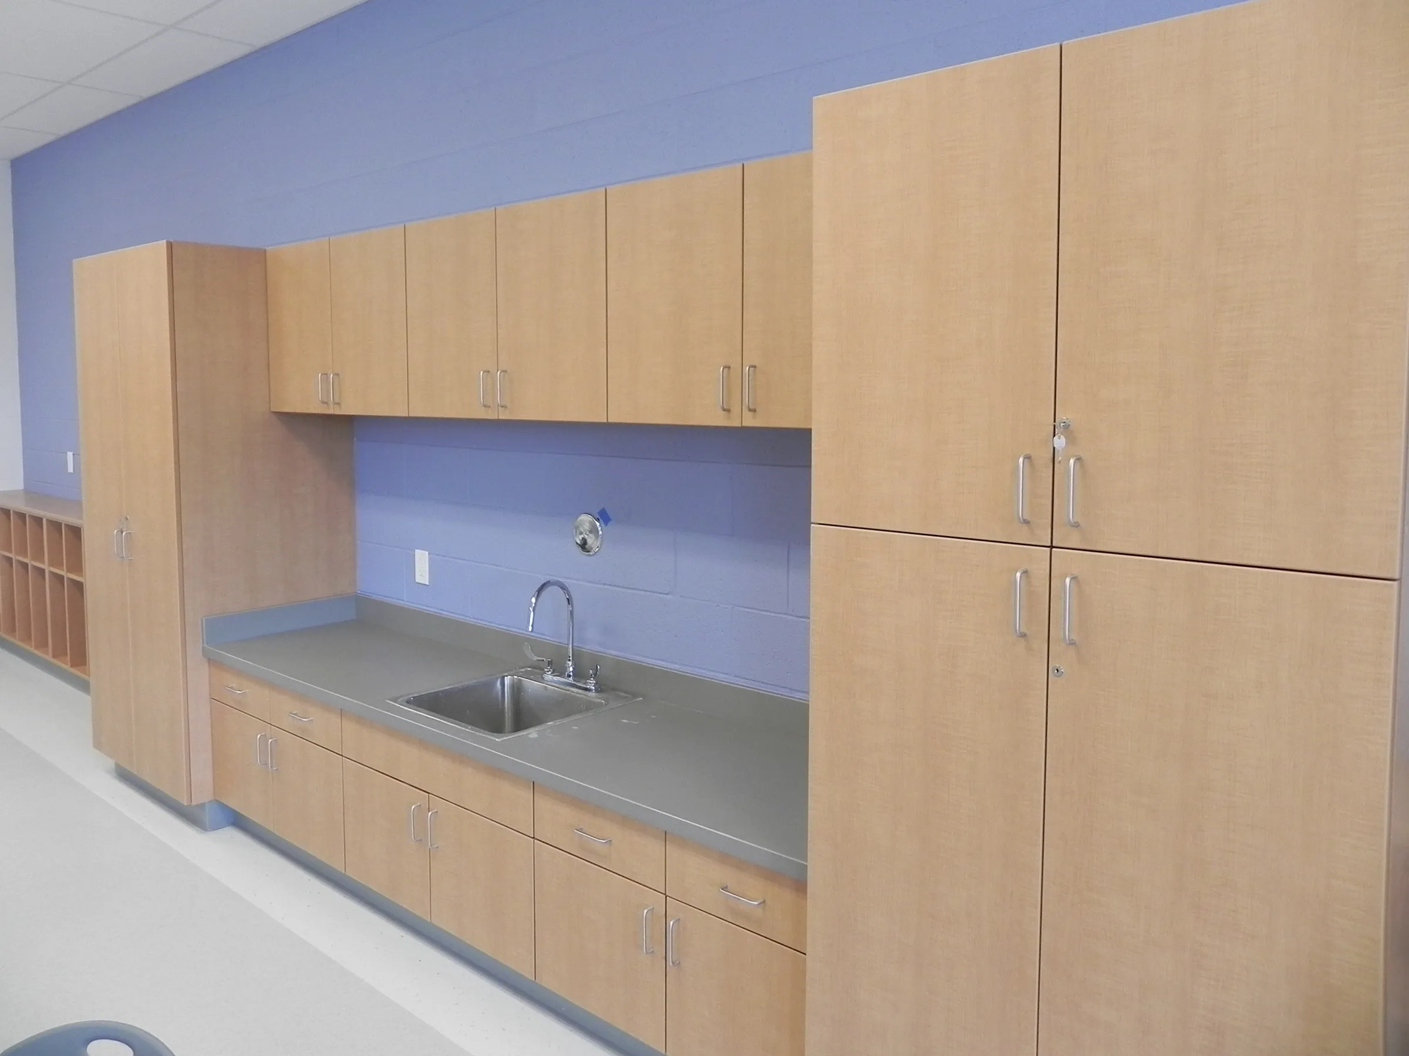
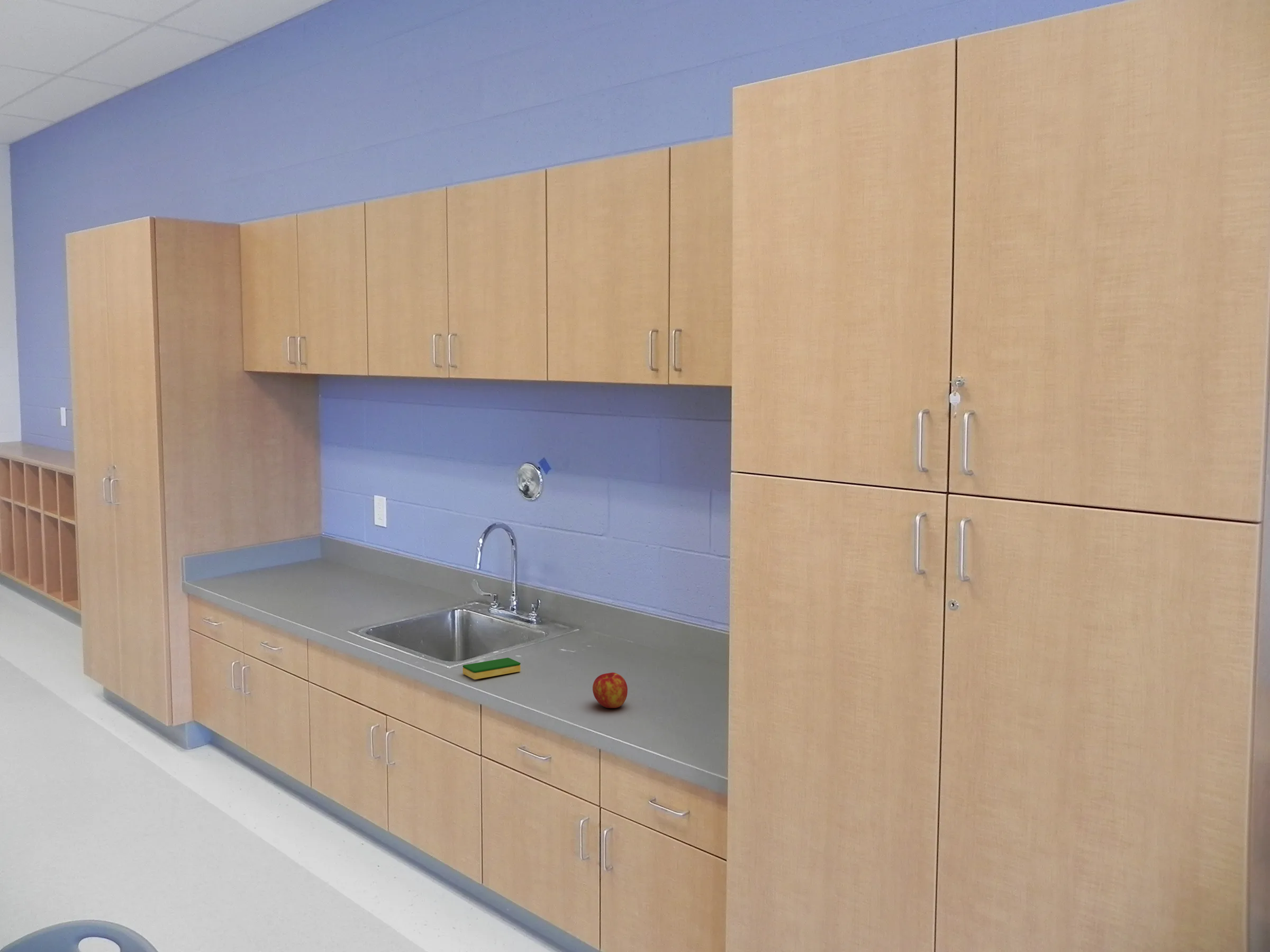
+ dish sponge [462,657,521,680]
+ apple [592,672,628,709]
